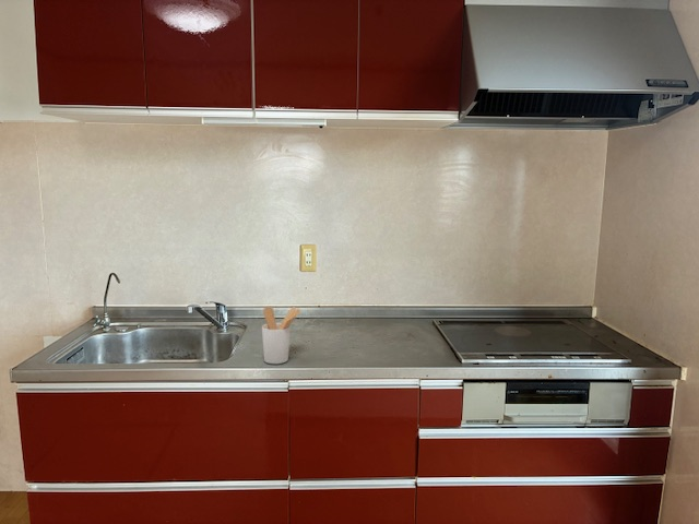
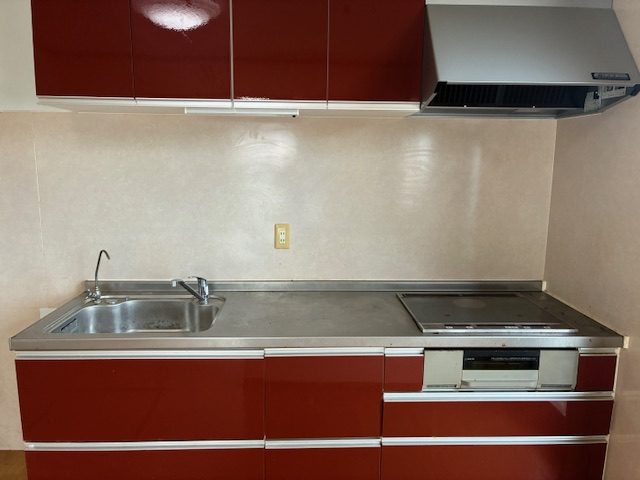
- utensil holder [261,306,301,365]
